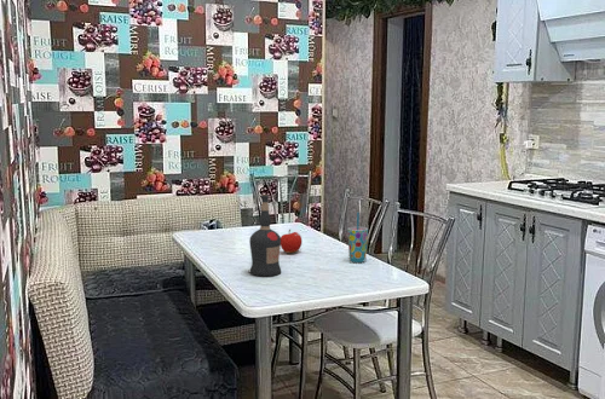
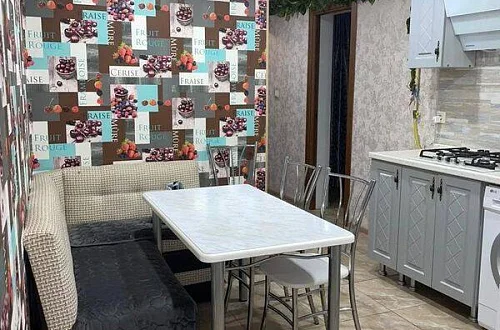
- cup [347,212,369,264]
- fruit [280,229,302,254]
- liquor bottle [248,193,282,277]
